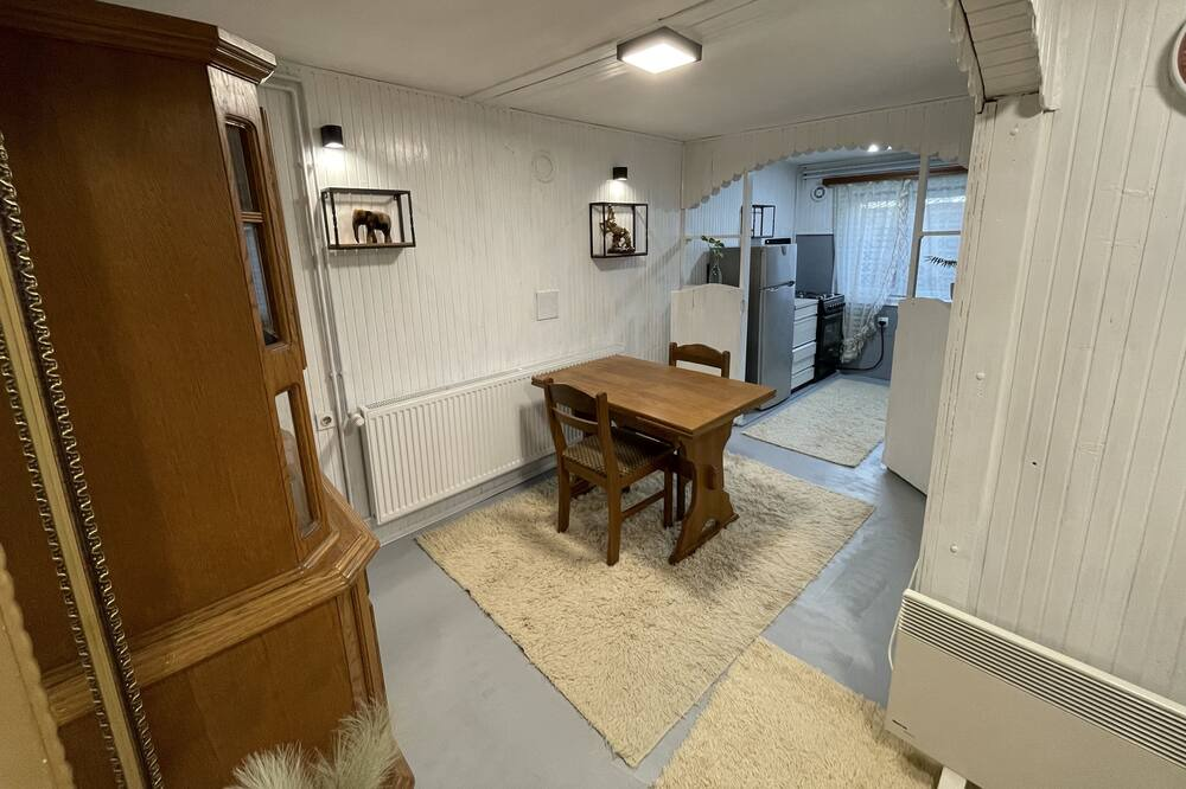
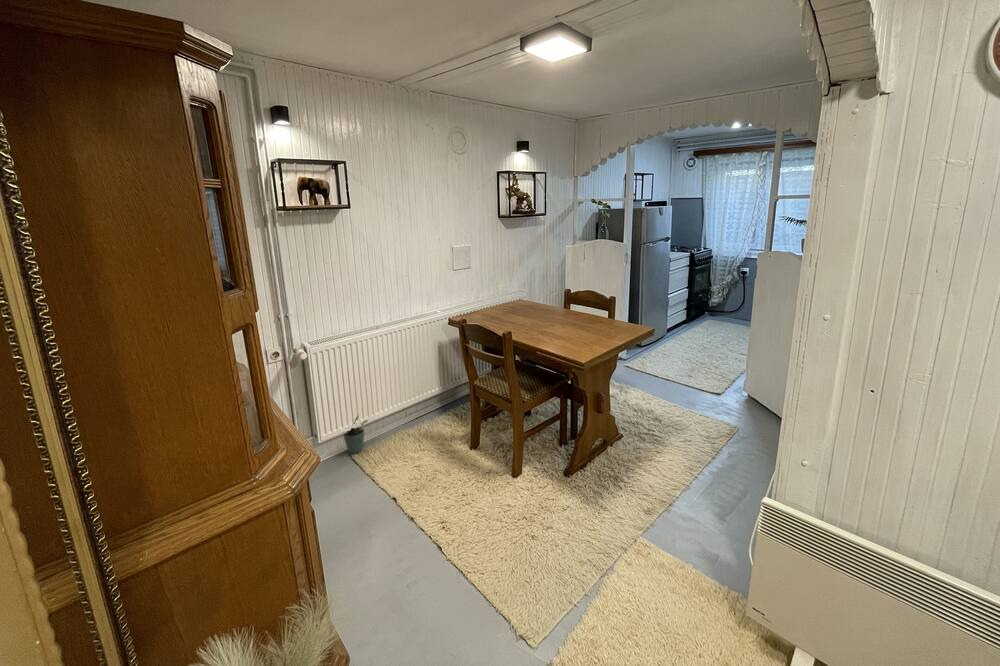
+ potted plant [342,414,369,454]
